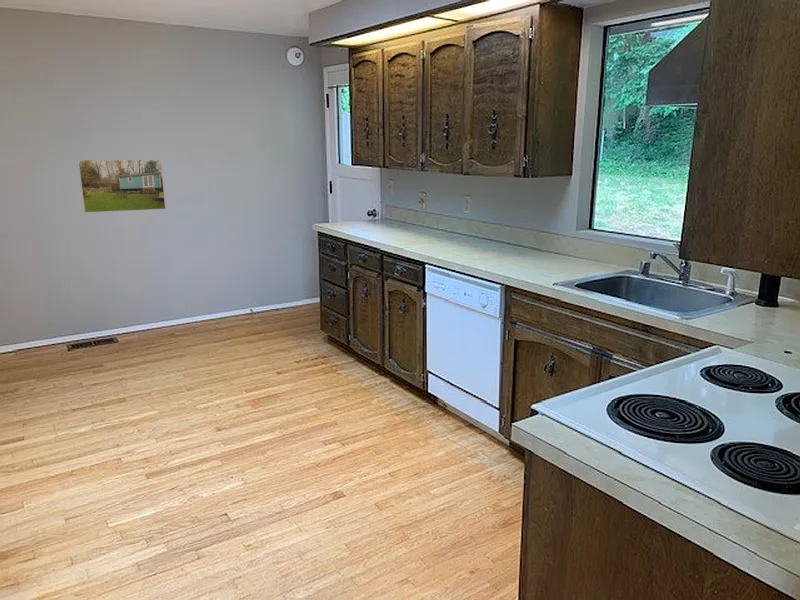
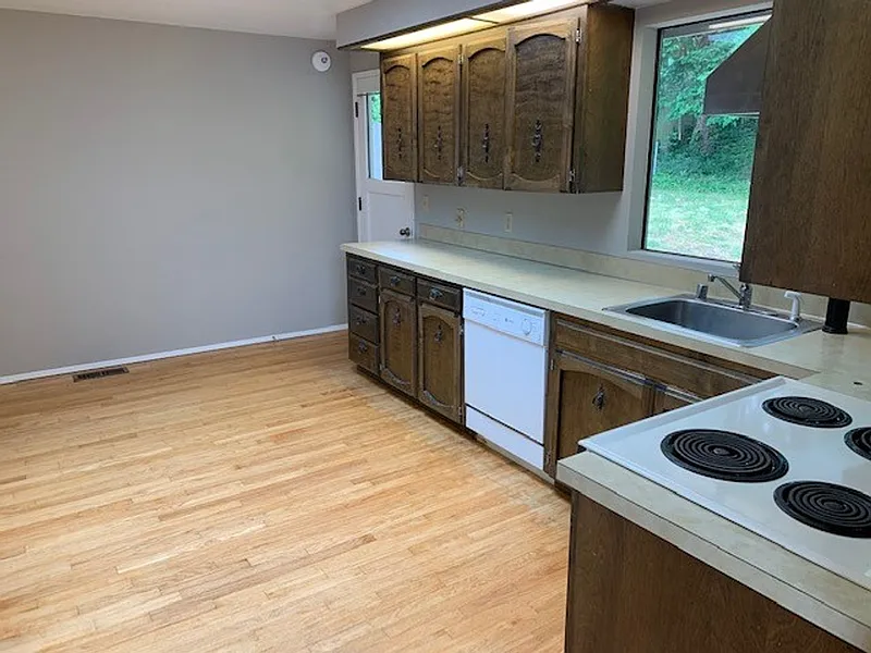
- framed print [77,159,167,214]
